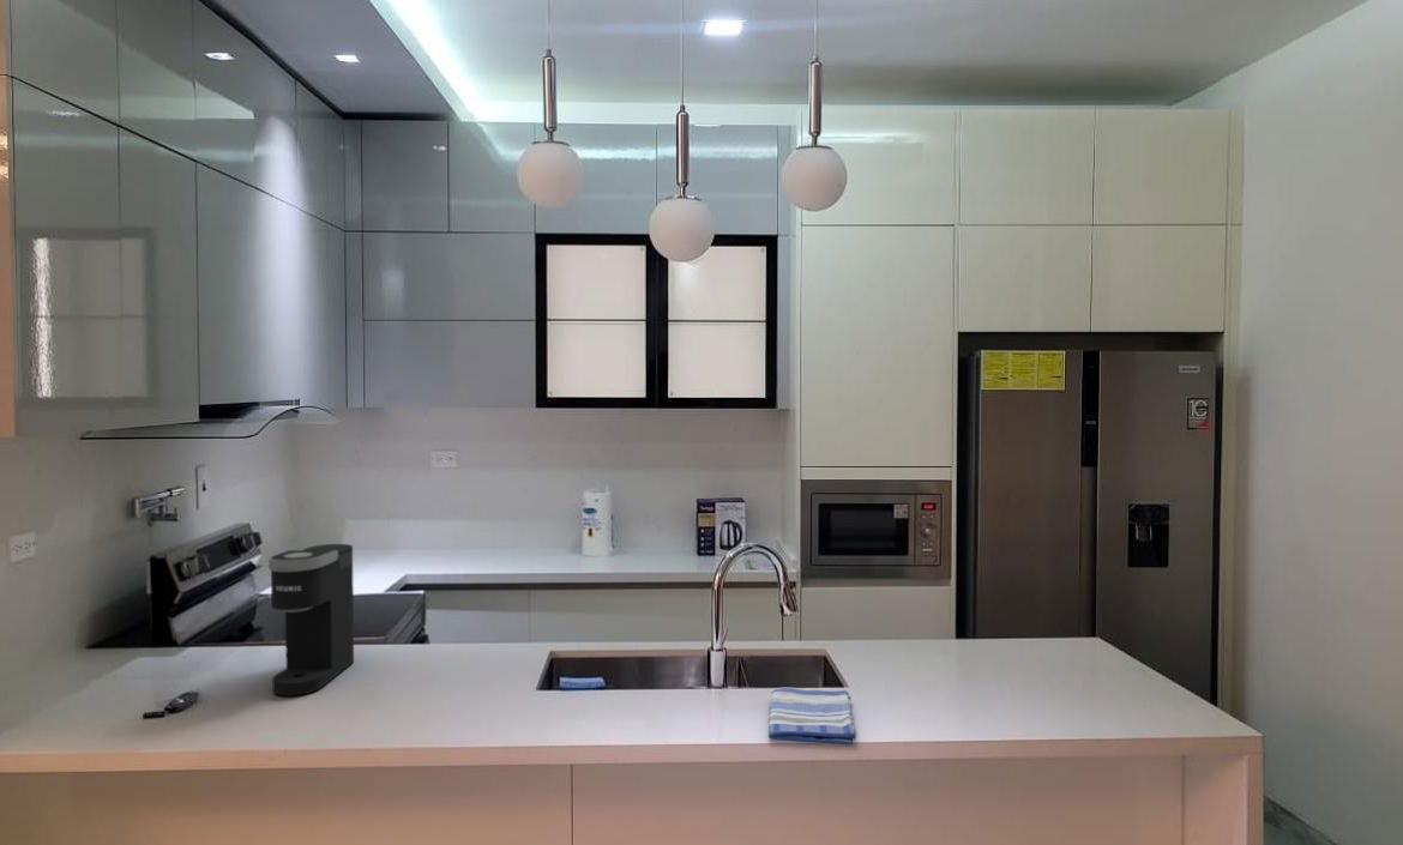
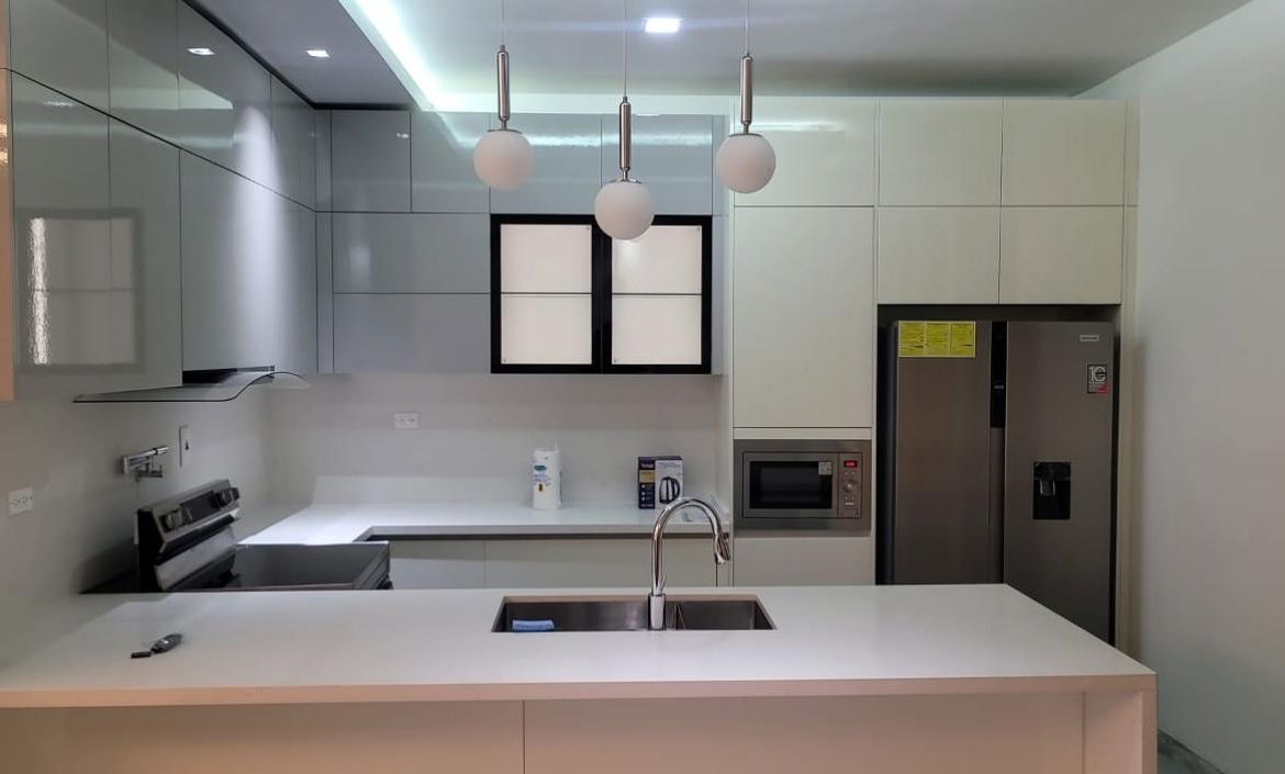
- coffee maker [267,543,355,698]
- dish towel [767,687,856,746]
